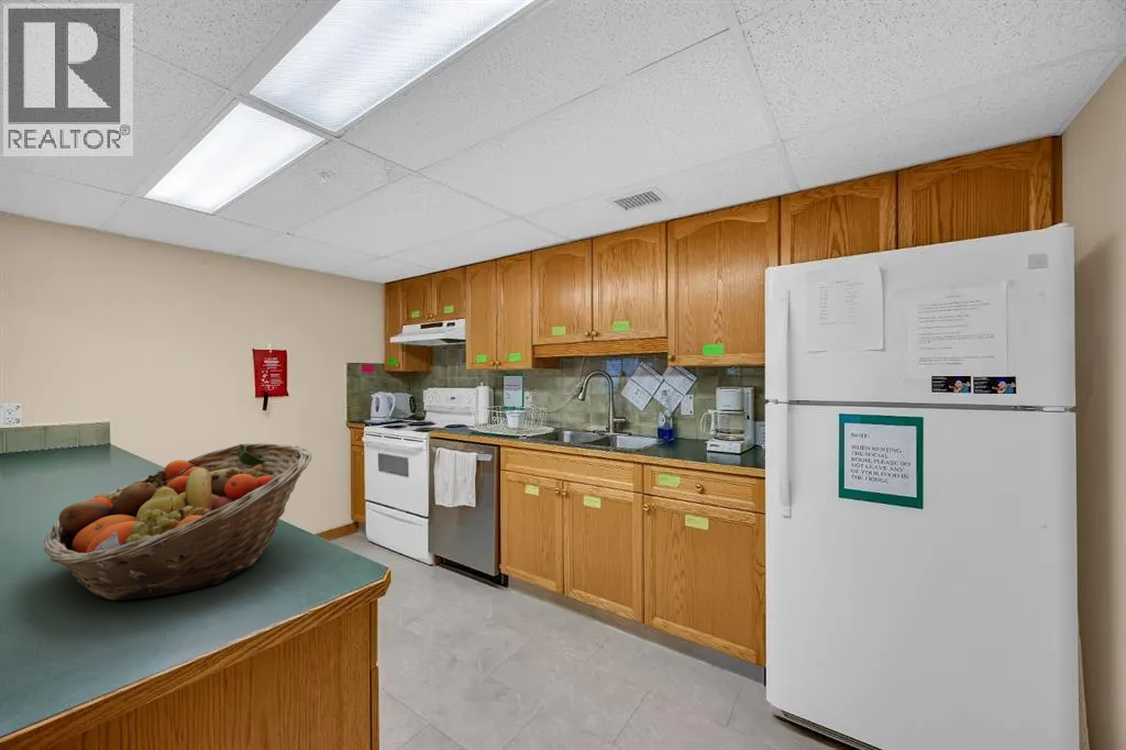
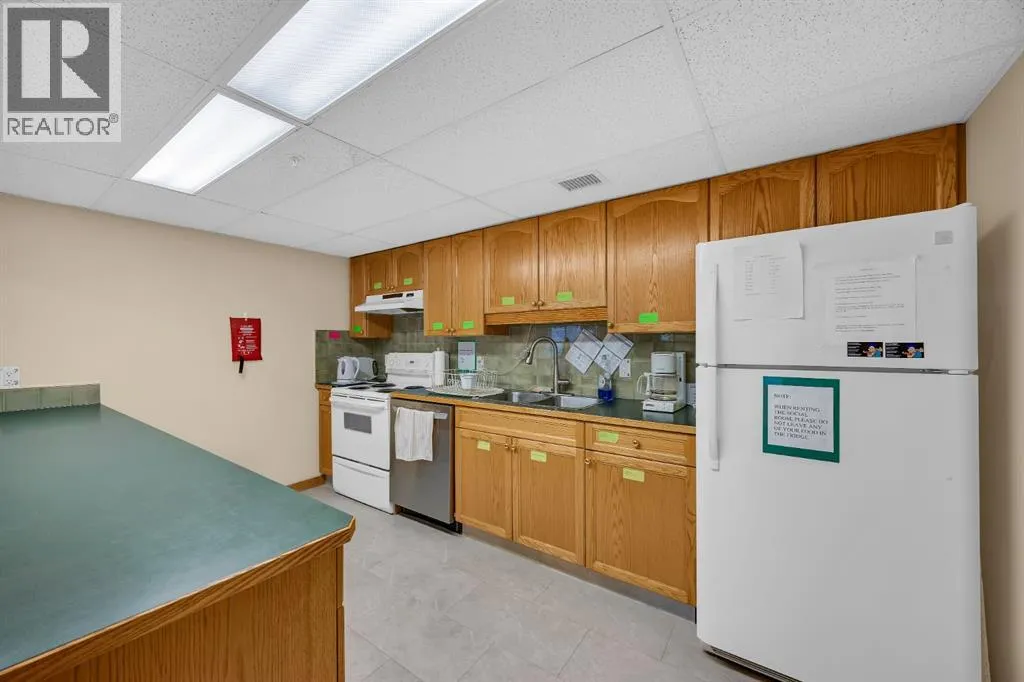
- fruit basket [43,442,313,602]
